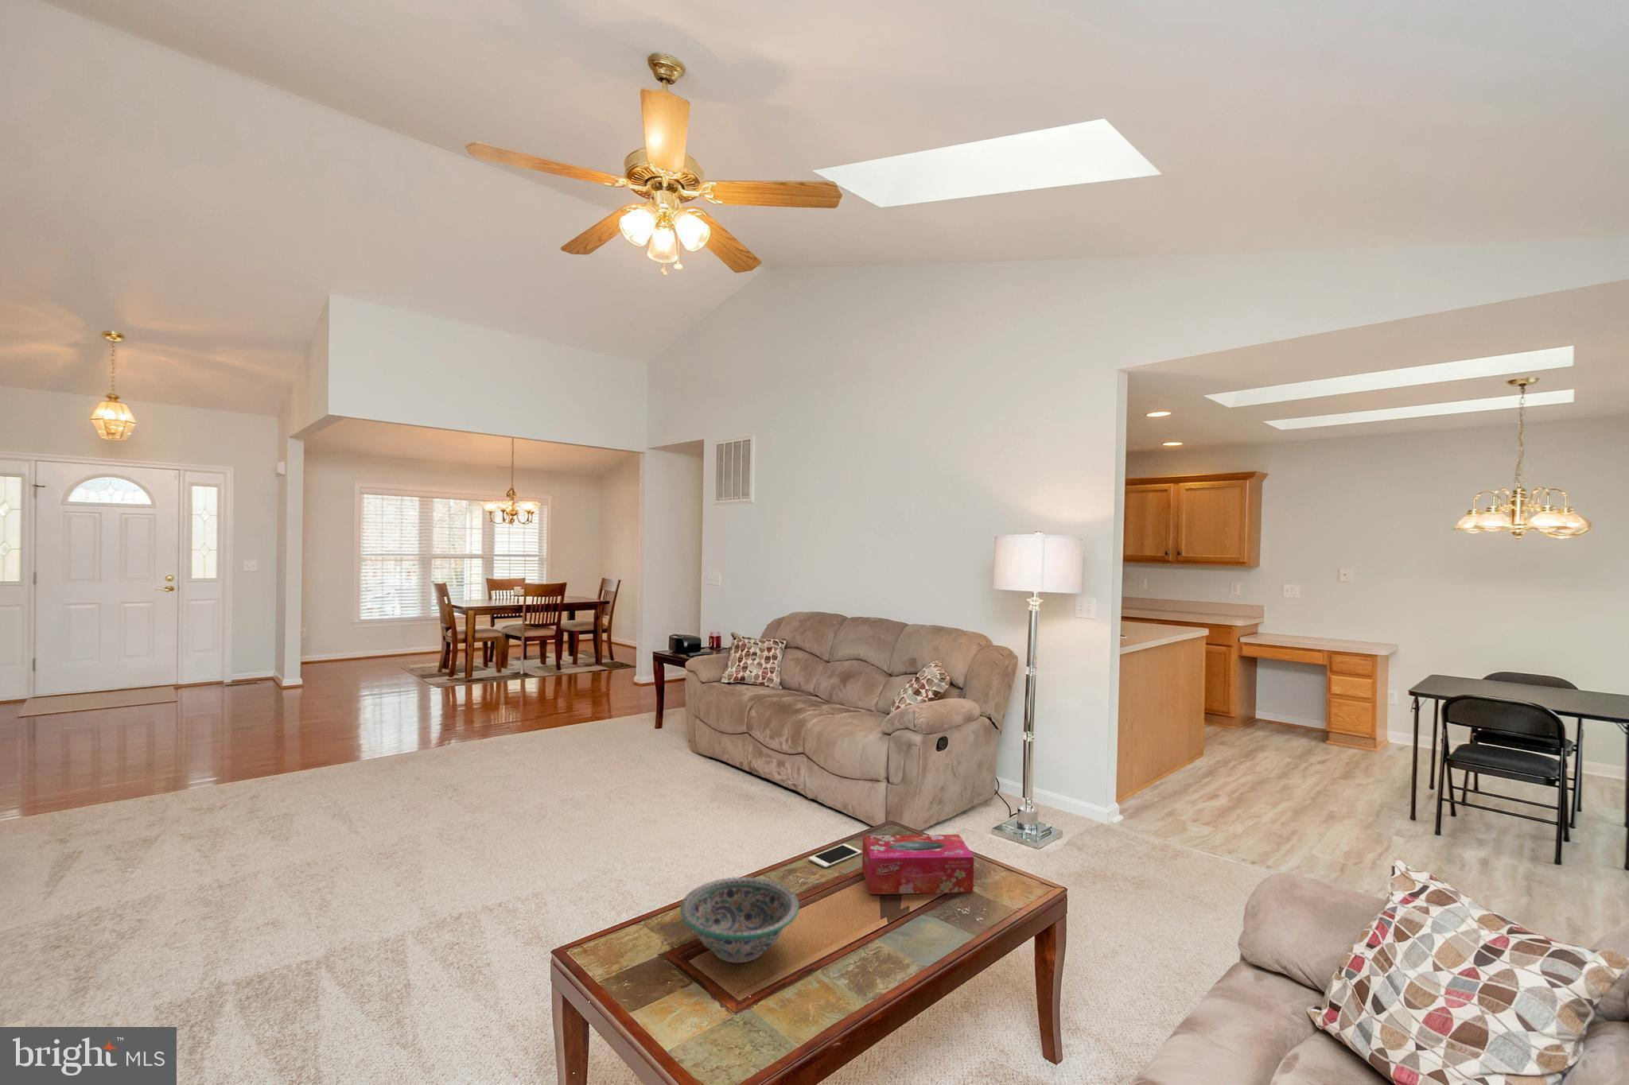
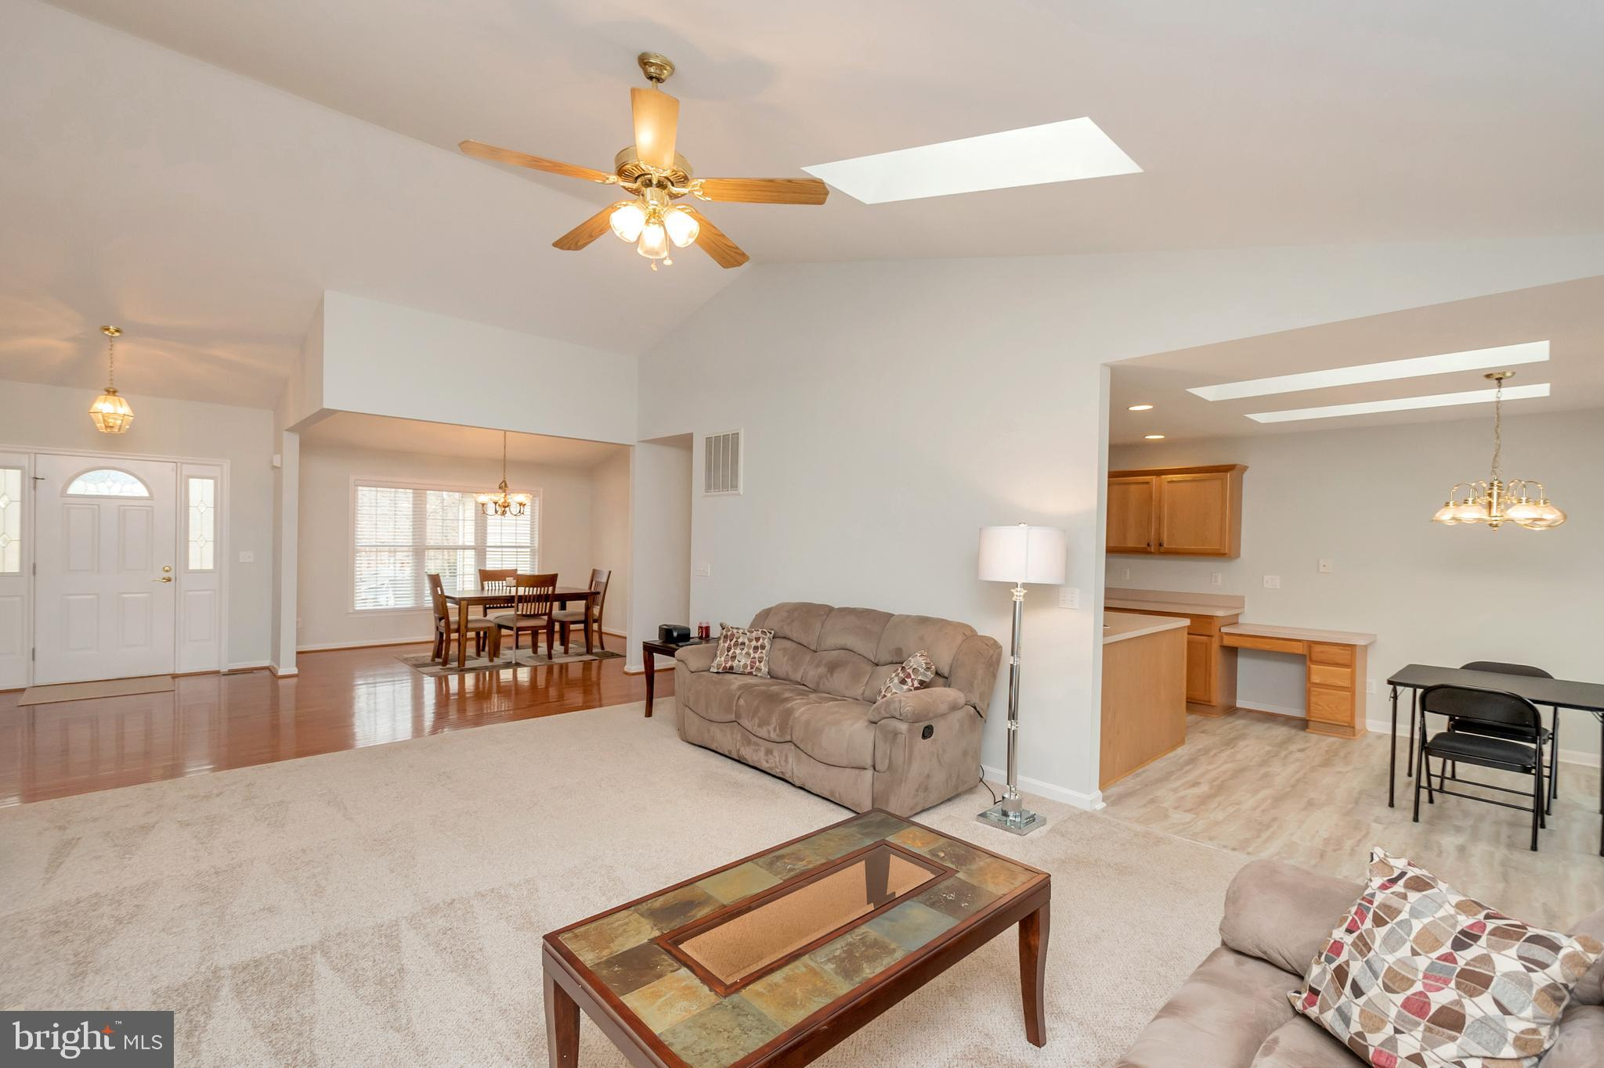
- tissue box [861,834,975,895]
- cell phone [808,843,862,868]
- decorative bowl [679,876,801,964]
